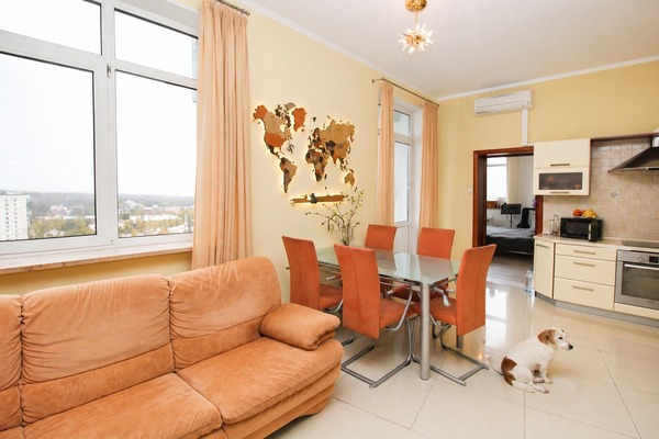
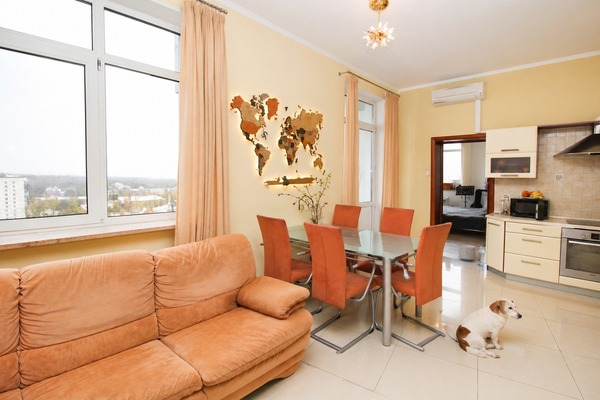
+ planter [458,244,477,262]
